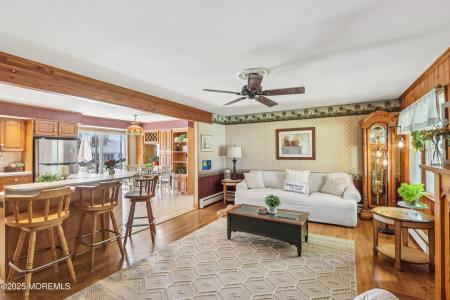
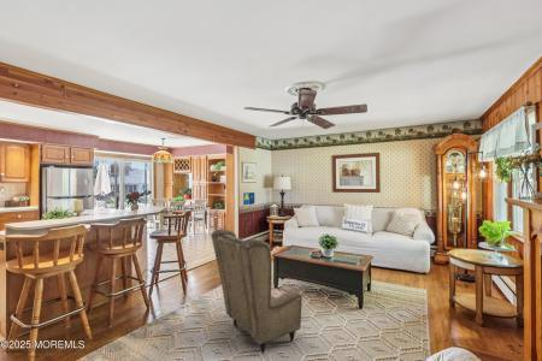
+ armchair [210,227,302,354]
